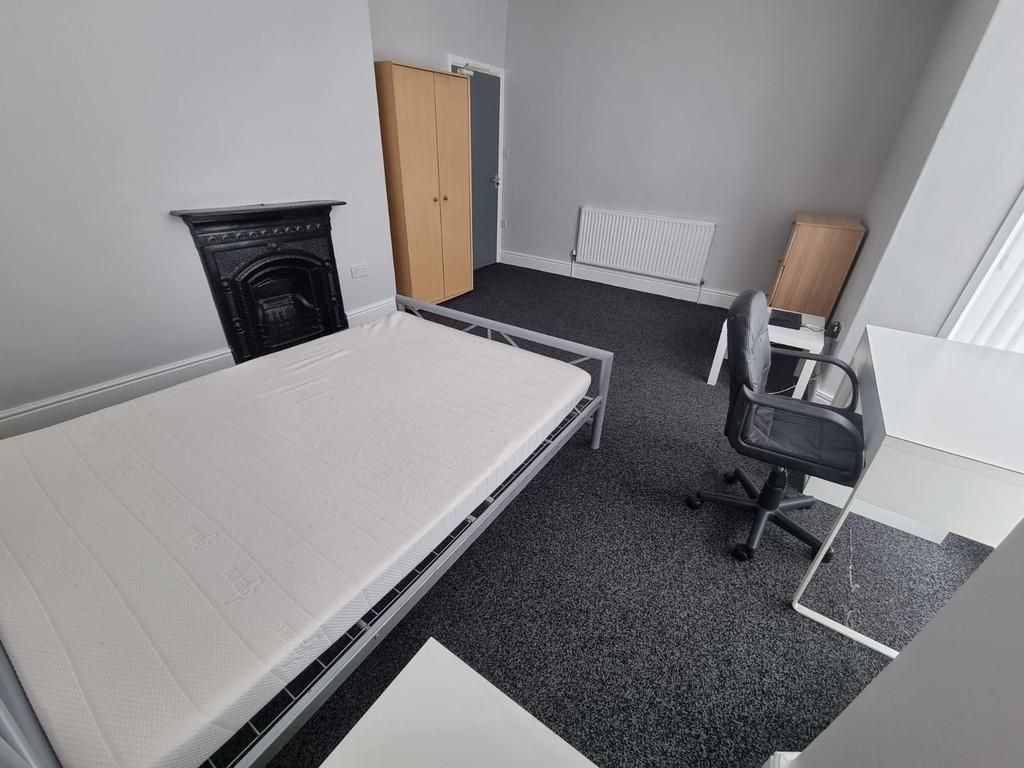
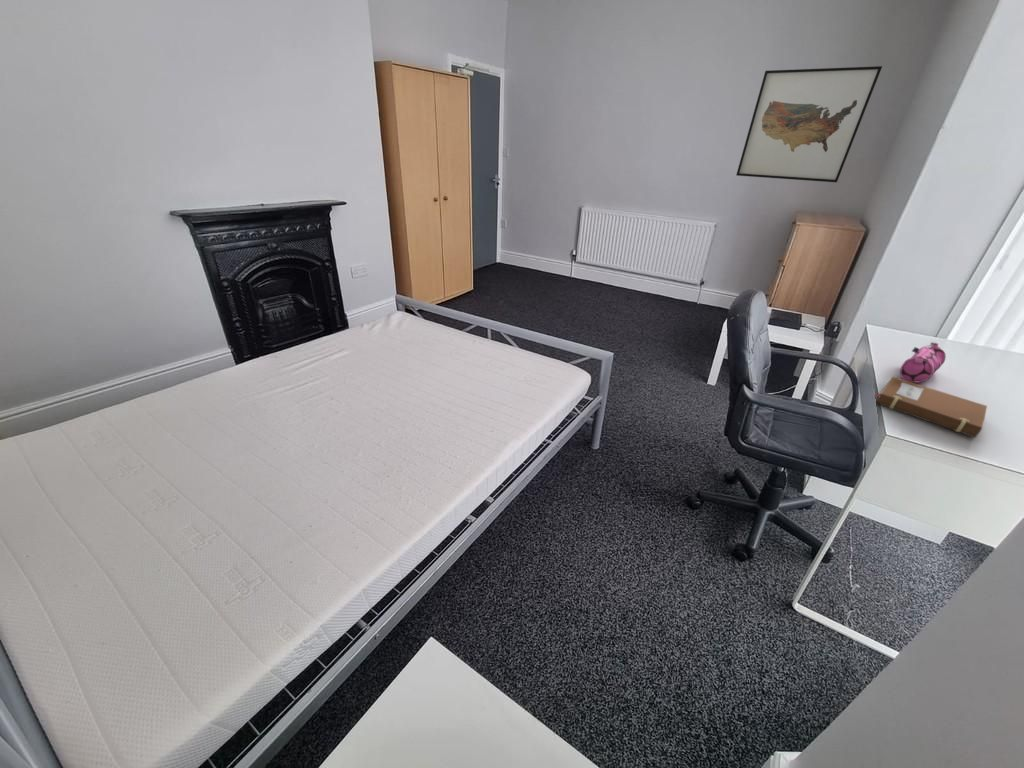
+ notebook [873,375,988,438]
+ pencil case [899,341,947,383]
+ wall art [735,65,883,183]
